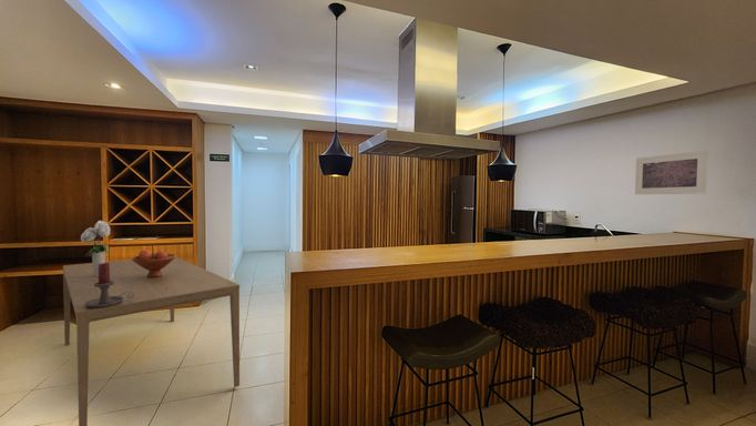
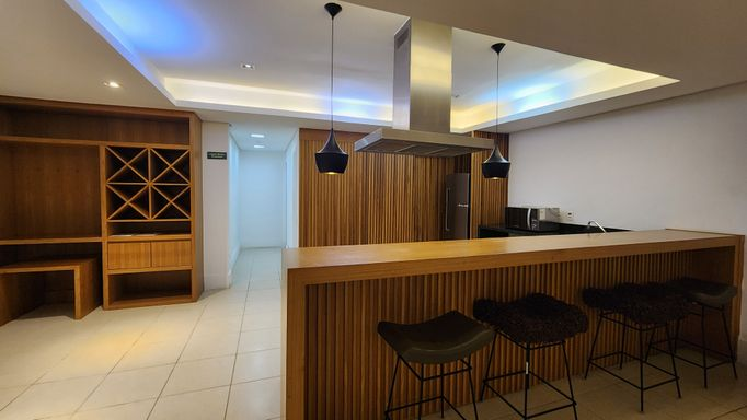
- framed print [634,150,708,195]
- dining table [62,256,241,426]
- bouquet [80,220,111,276]
- fruit bowl [131,248,177,277]
- candle holder [84,263,134,307]
